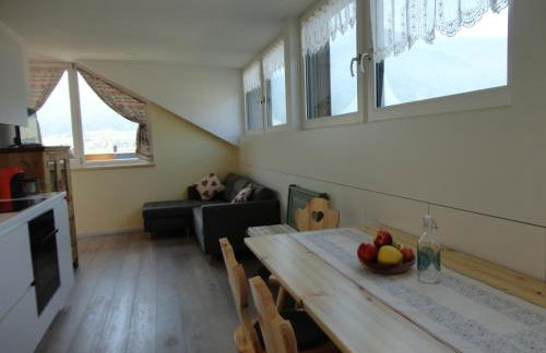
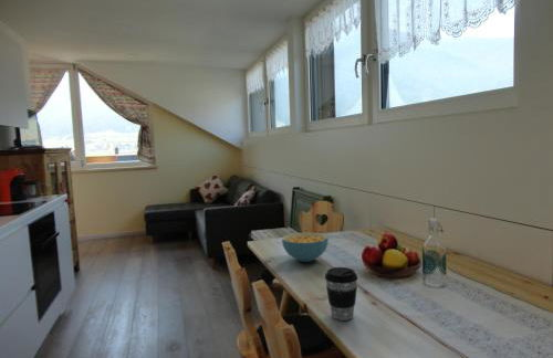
+ cereal bowl [281,231,330,263]
+ coffee cup [324,266,358,322]
